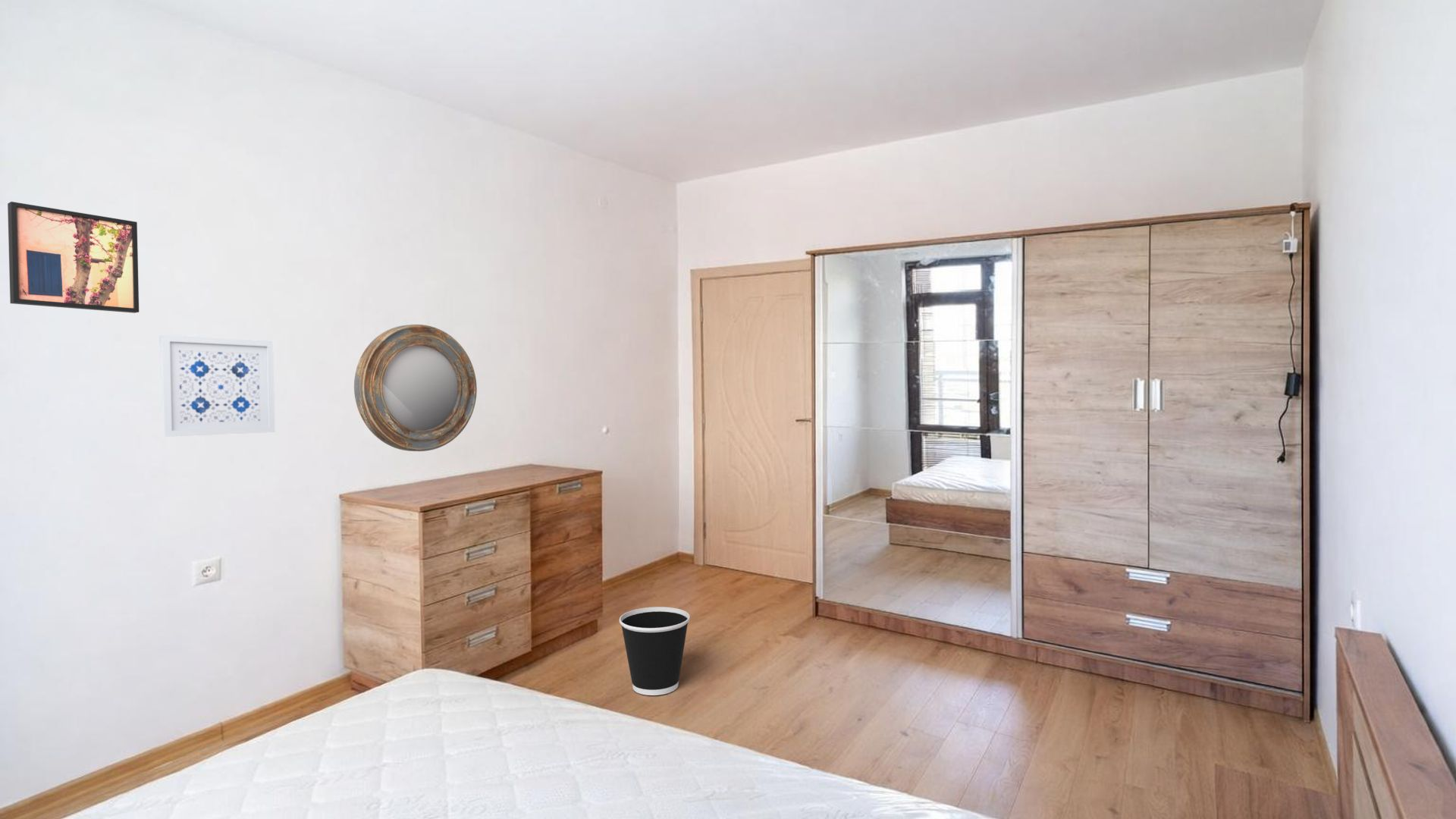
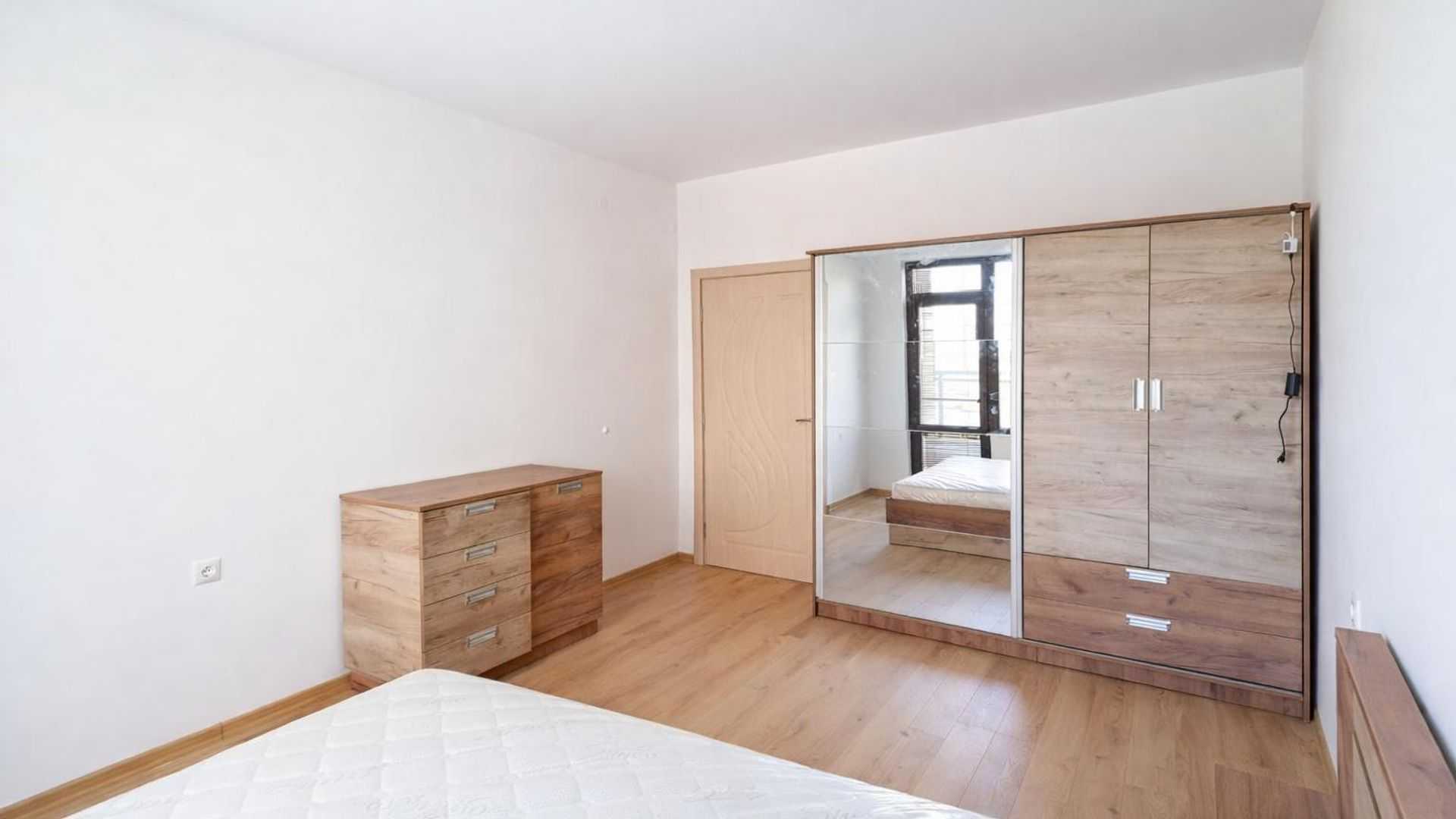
- home mirror [353,324,478,452]
- wall art [158,334,276,438]
- wall art [7,201,140,314]
- wastebasket [619,606,691,696]
